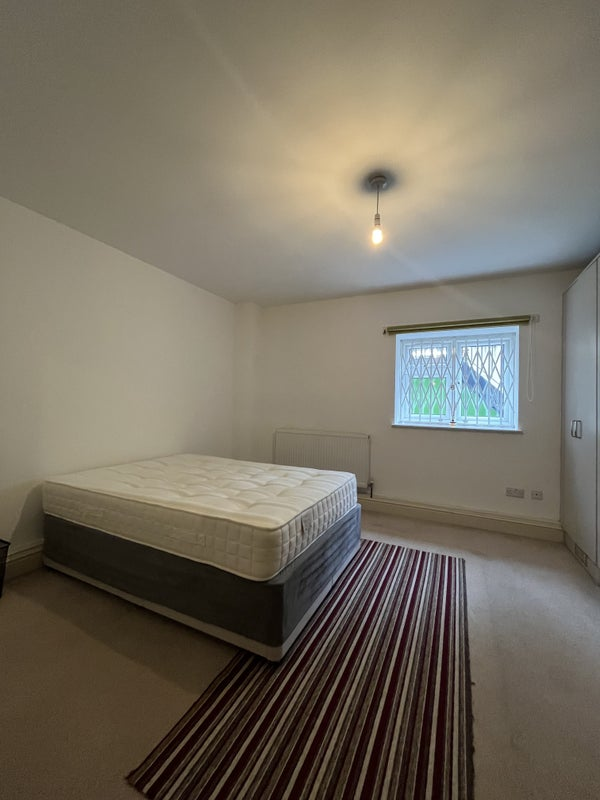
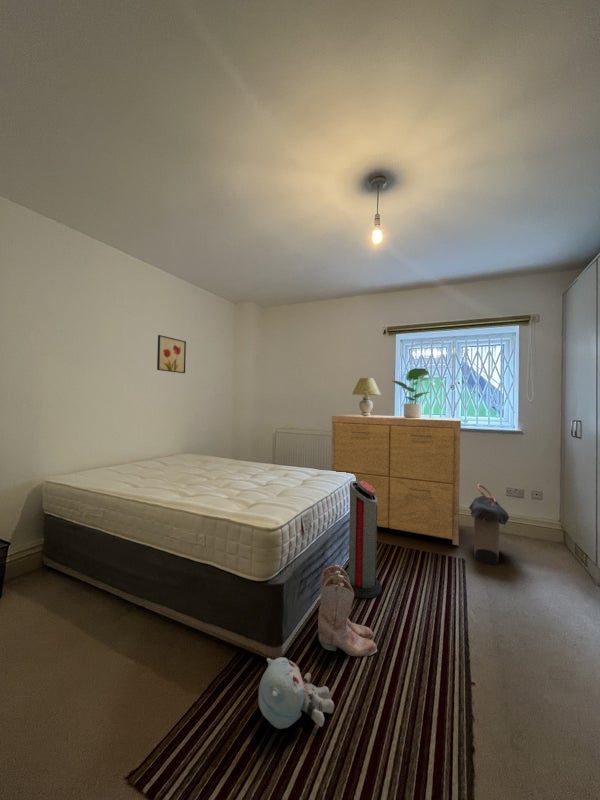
+ potted plant [391,367,431,418]
+ air purifier [347,481,383,599]
+ wall art [156,334,187,374]
+ boots [317,564,378,657]
+ dresser [330,414,462,546]
+ table lamp [351,377,382,416]
+ plush toy [258,656,335,730]
+ laundry hamper [468,483,510,566]
